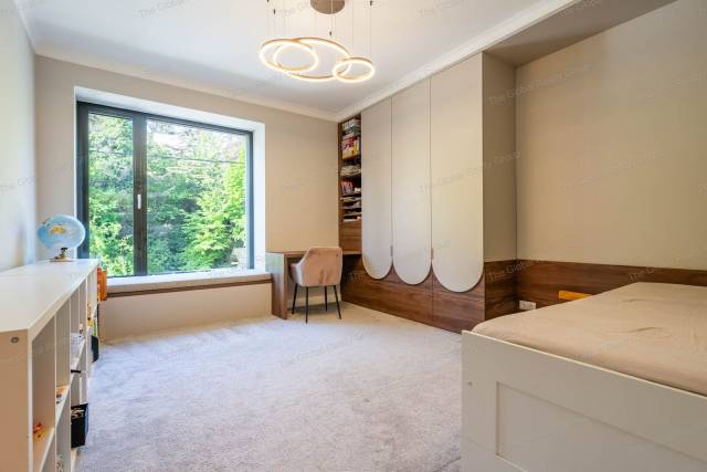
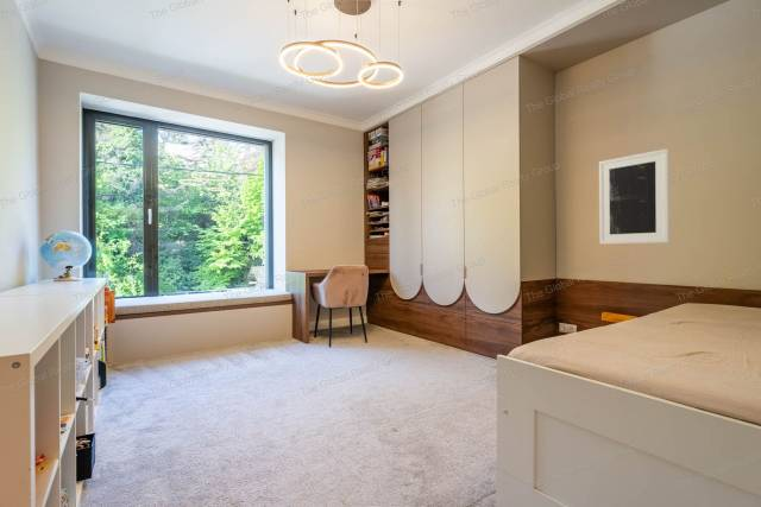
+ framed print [598,147,671,246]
